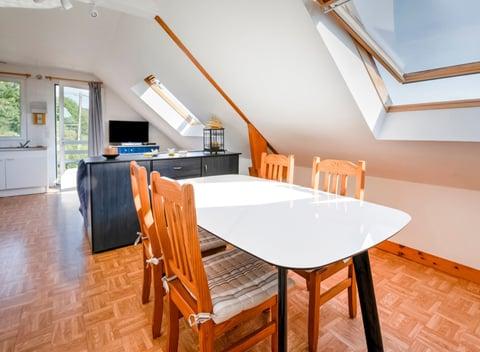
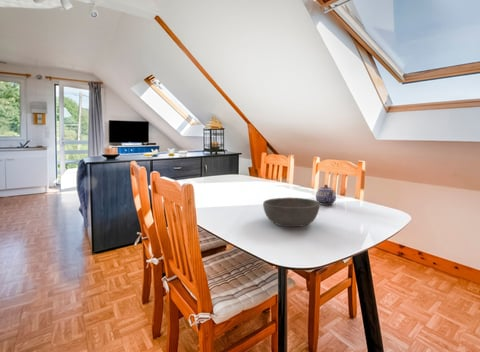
+ bowl [262,197,321,228]
+ teapot [315,184,337,206]
